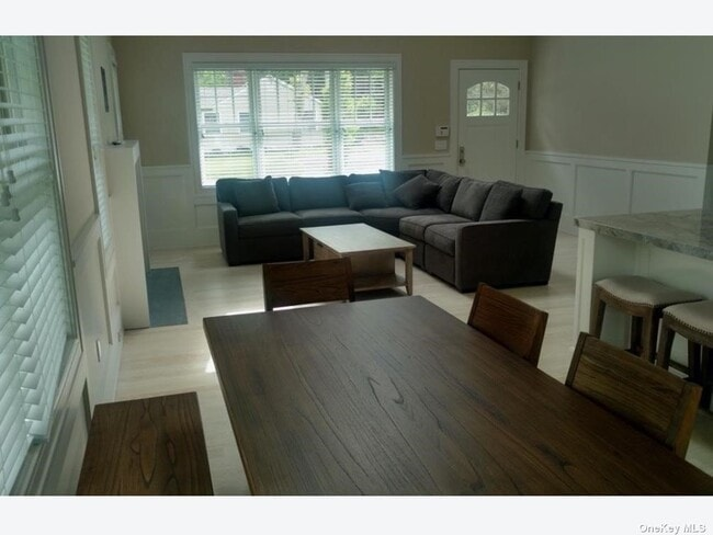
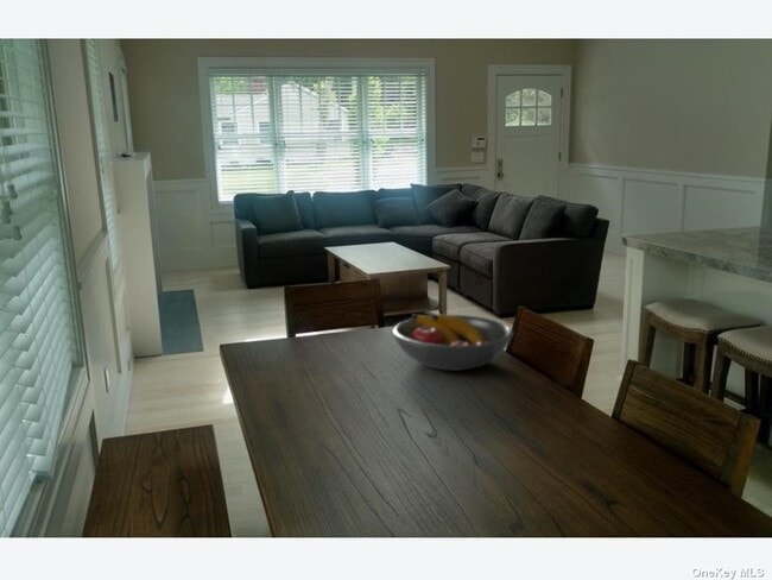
+ fruit bowl [391,314,514,372]
